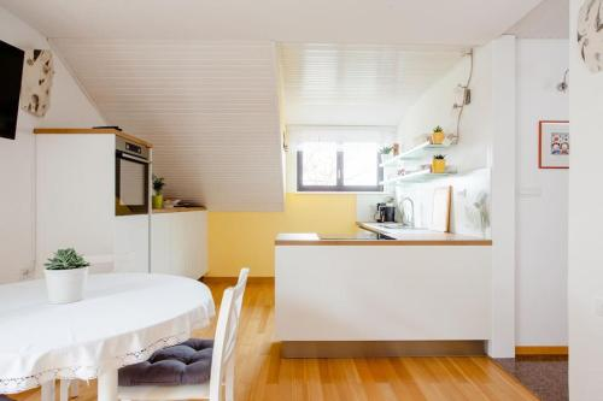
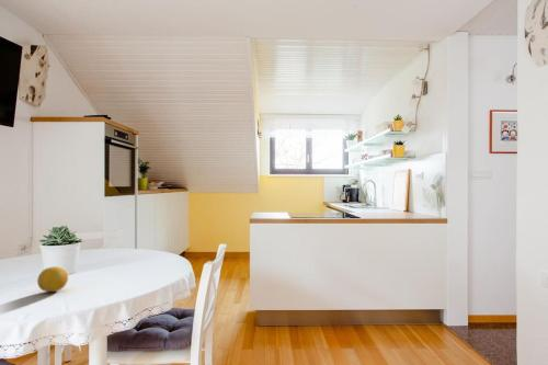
+ fruit [36,265,69,293]
